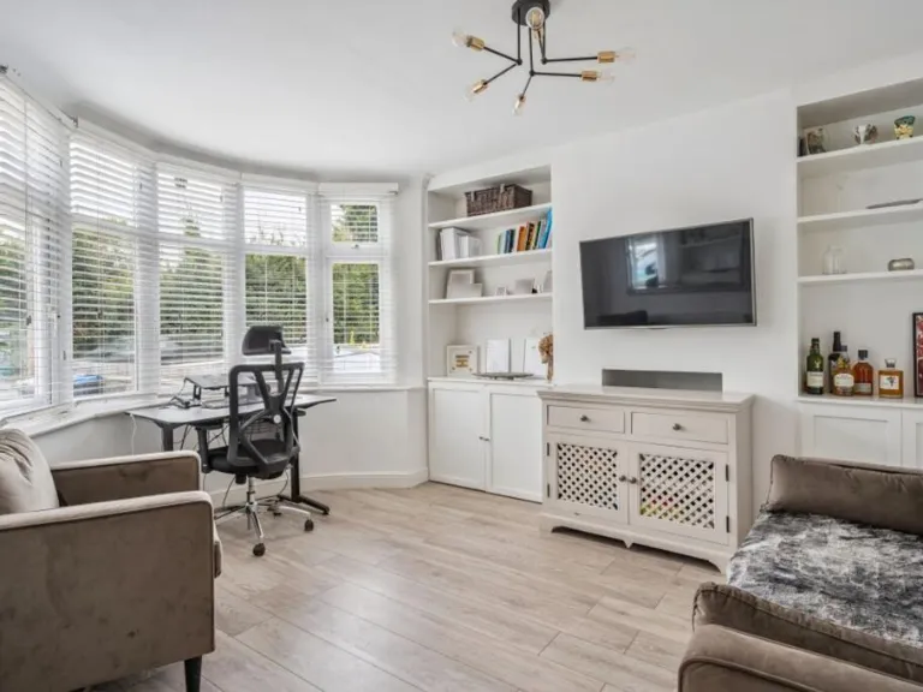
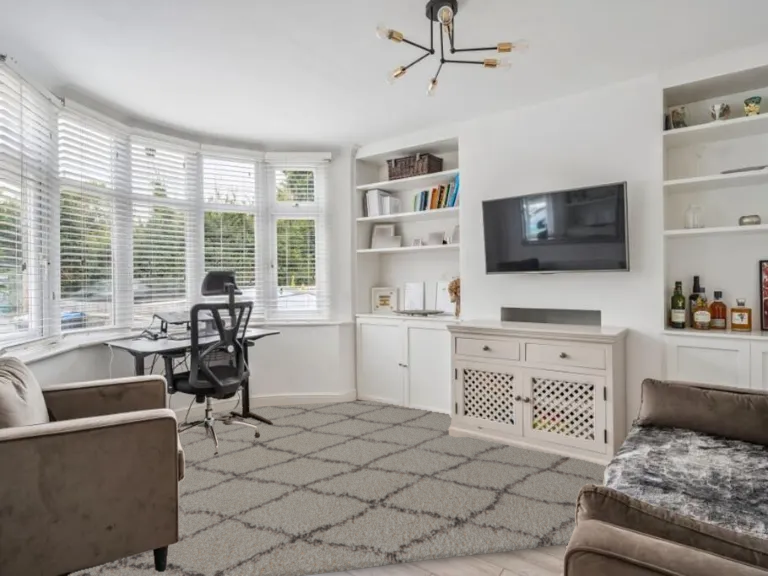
+ rug [67,399,608,576]
